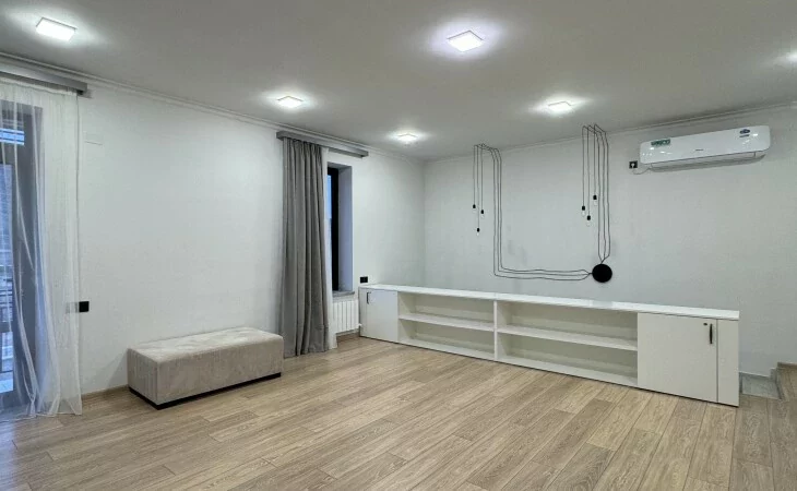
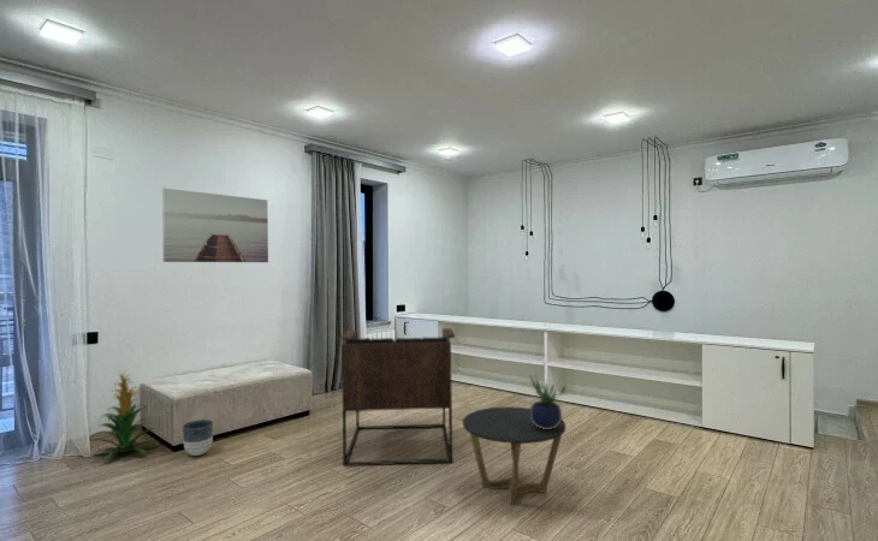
+ indoor plant [89,369,161,463]
+ potted plant [528,373,568,429]
+ wall art [161,186,269,263]
+ side table [462,405,566,506]
+ armchair [340,327,456,468]
+ planter [182,418,214,457]
